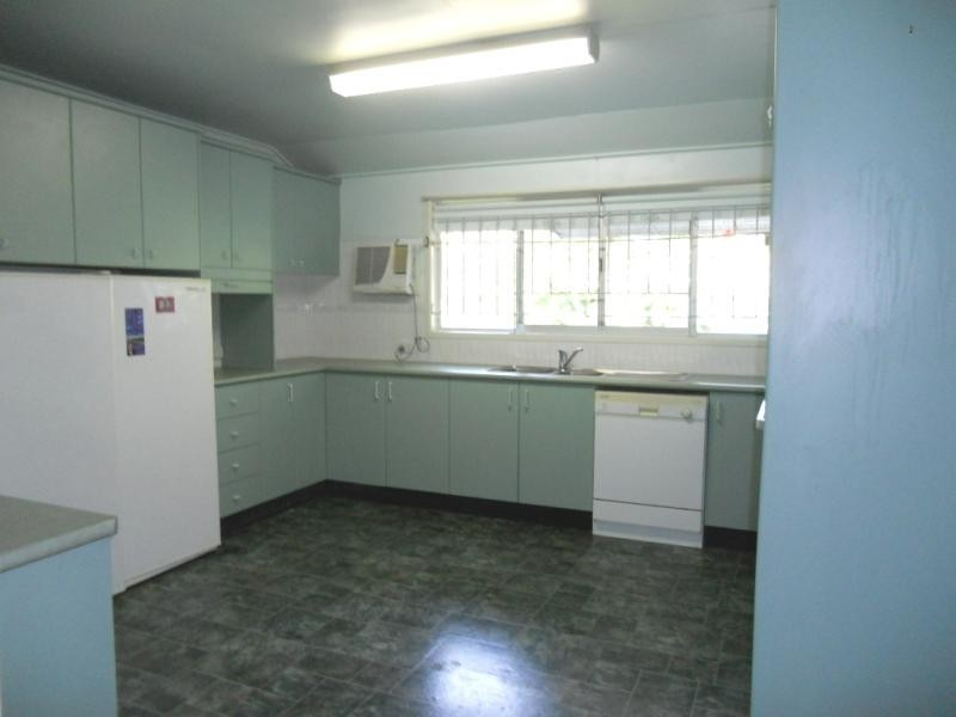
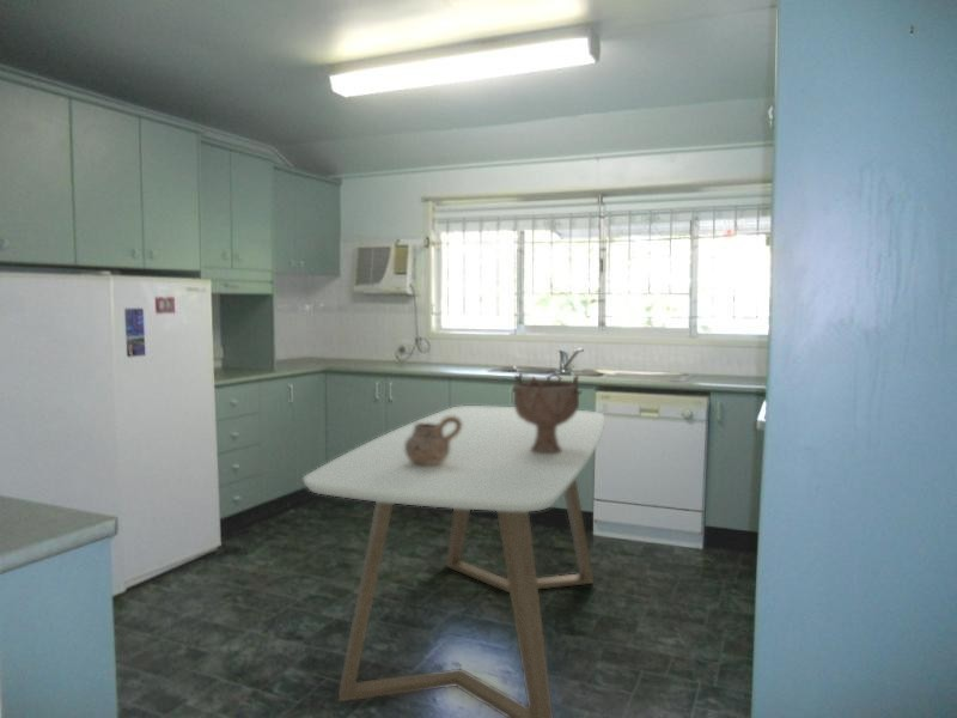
+ decorative bowl [511,370,584,454]
+ dining table [303,404,605,718]
+ pitcher [404,415,462,467]
